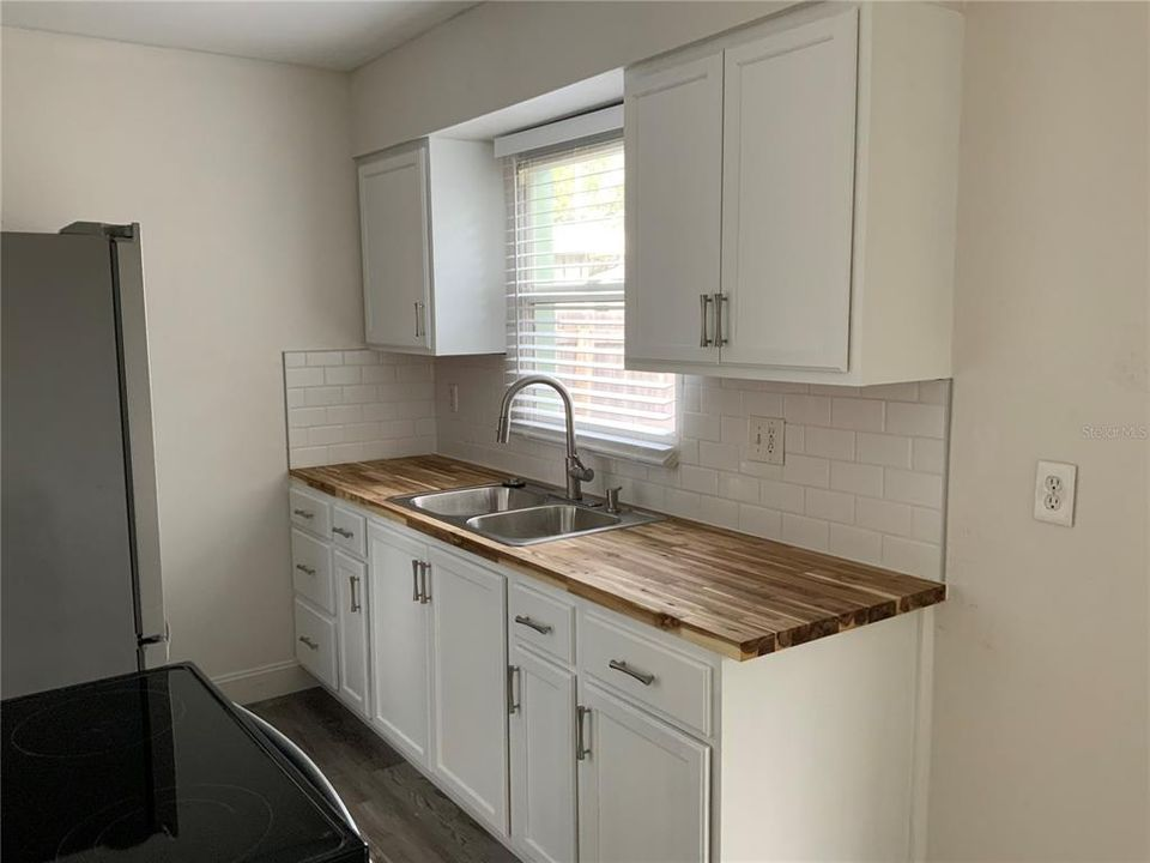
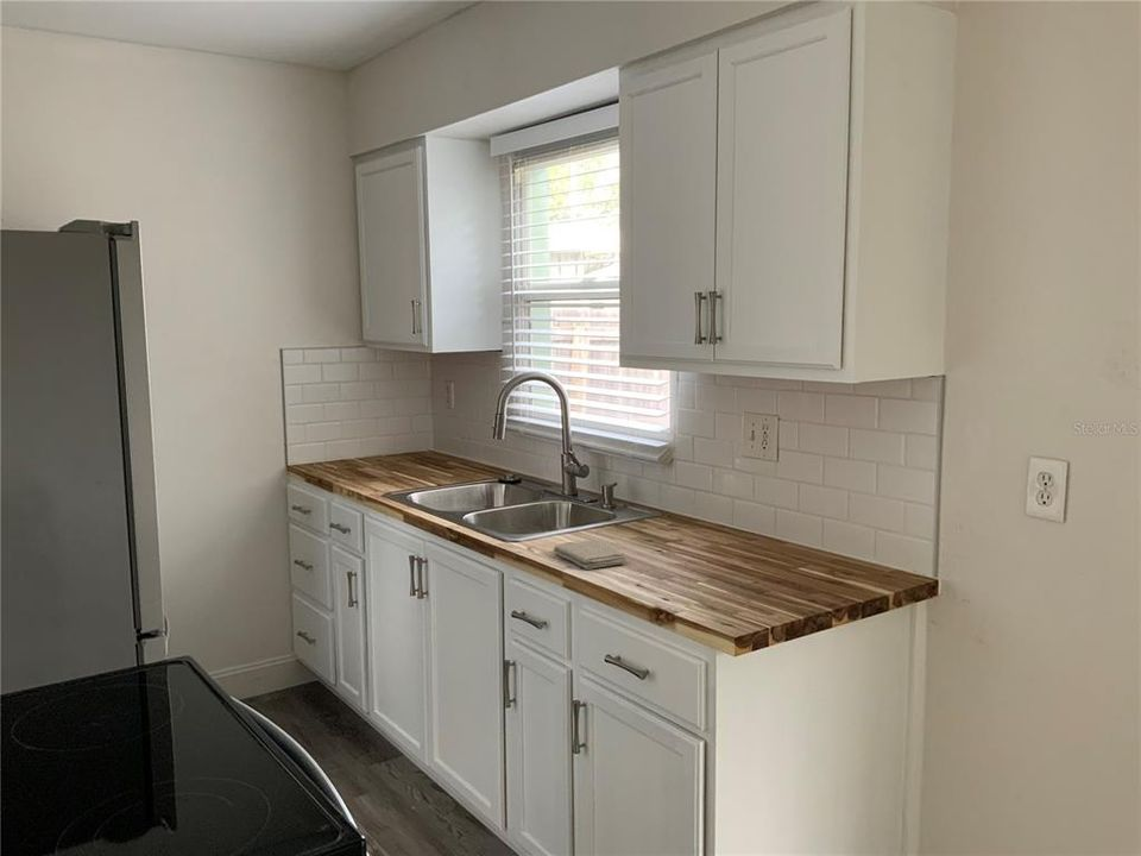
+ washcloth [553,539,629,571]
